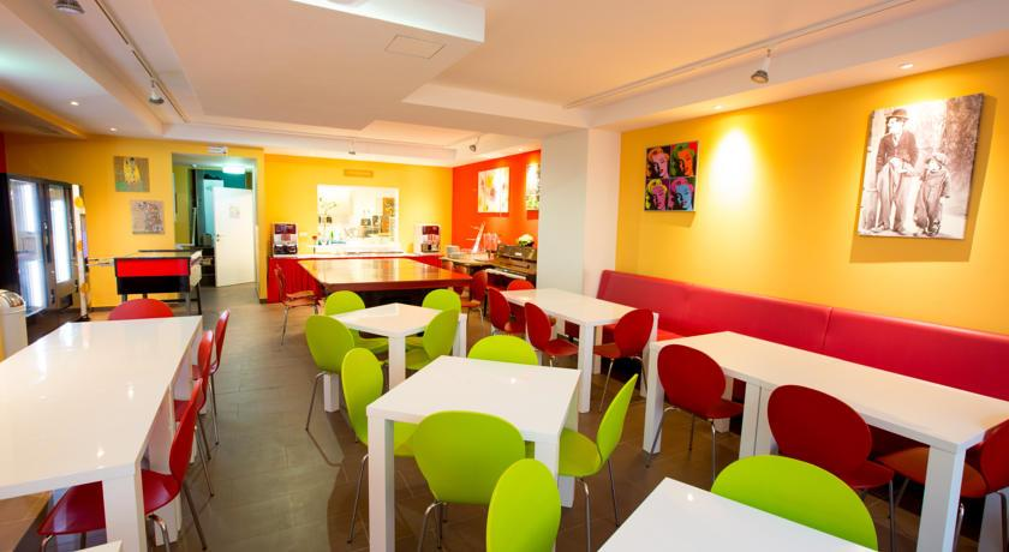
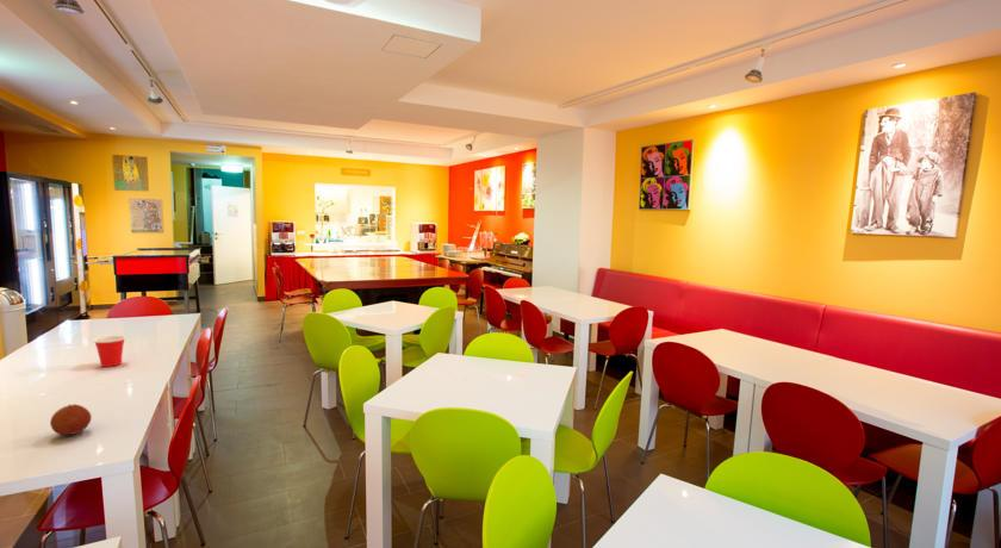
+ cup [92,334,128,368]
+ fruit [49,403,93,436]
